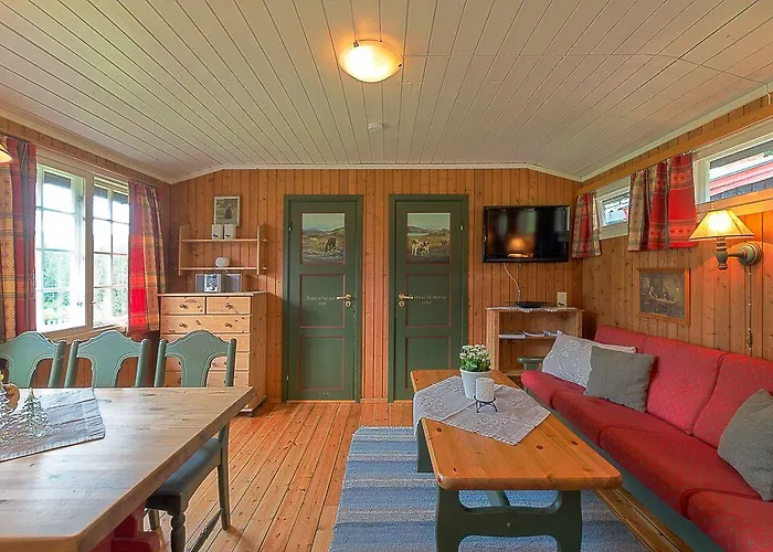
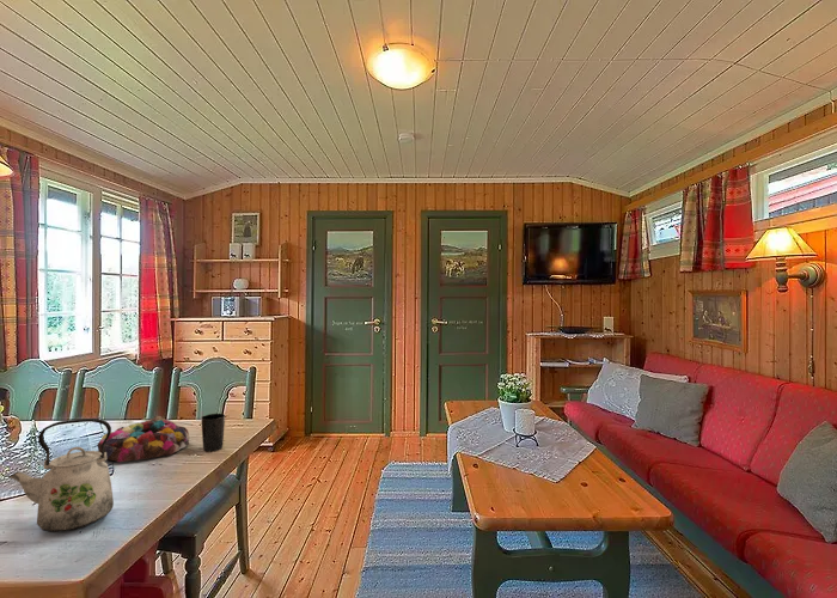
+ kettle [7,417,115,533]
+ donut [97,415,190,463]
+ cup [200,413,226,452]
